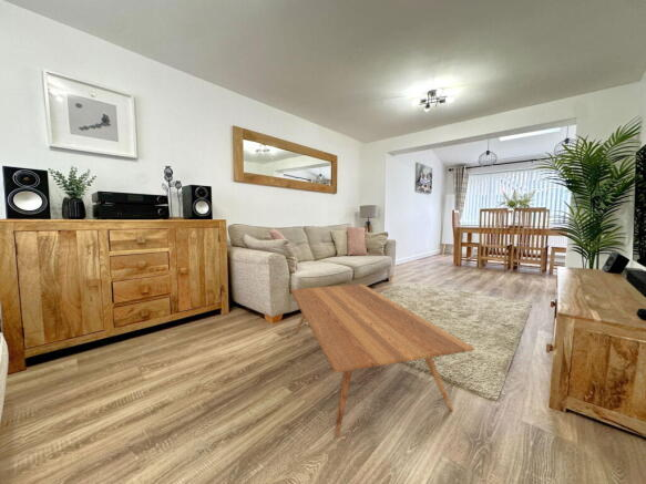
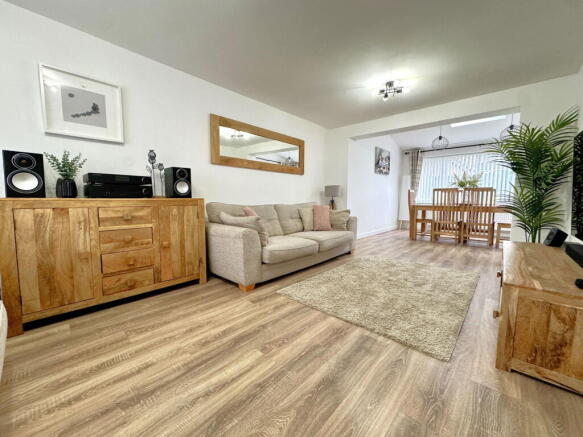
- coffee table [289,284,475,439]
